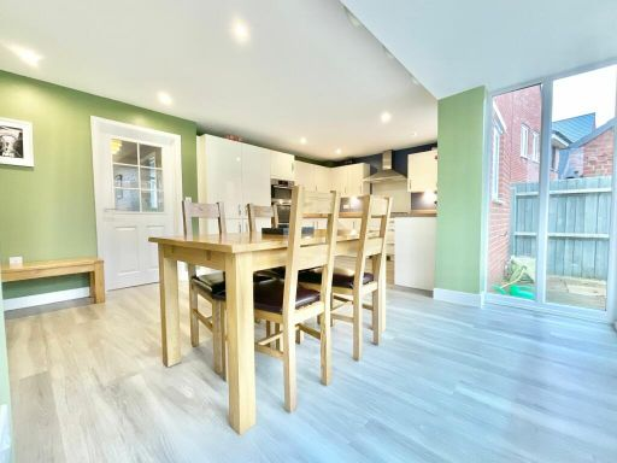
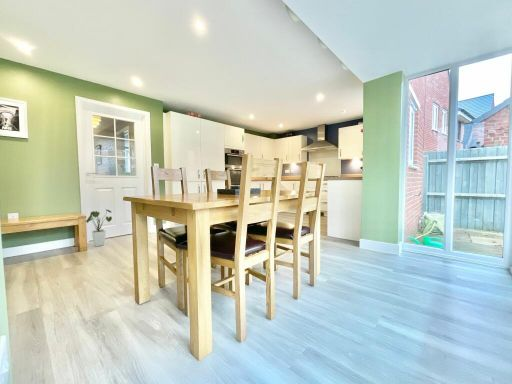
+ house plant [85,208,113,247]
